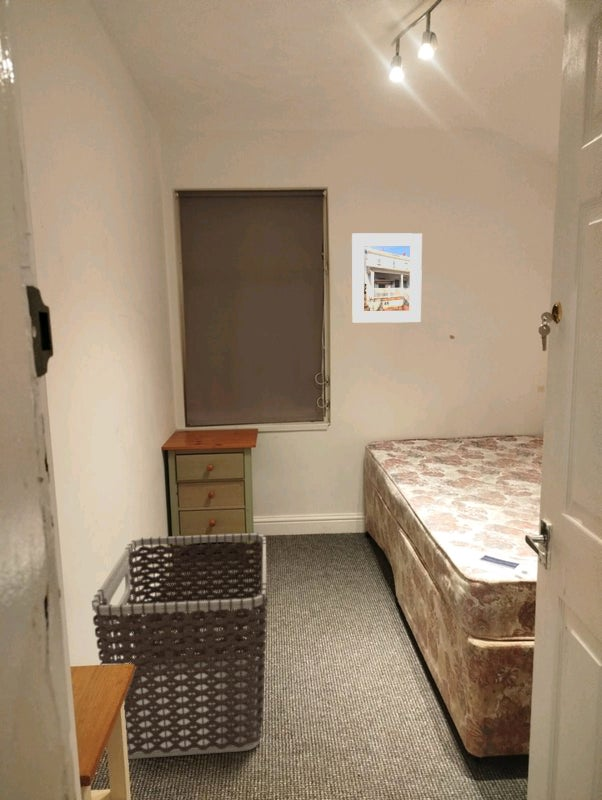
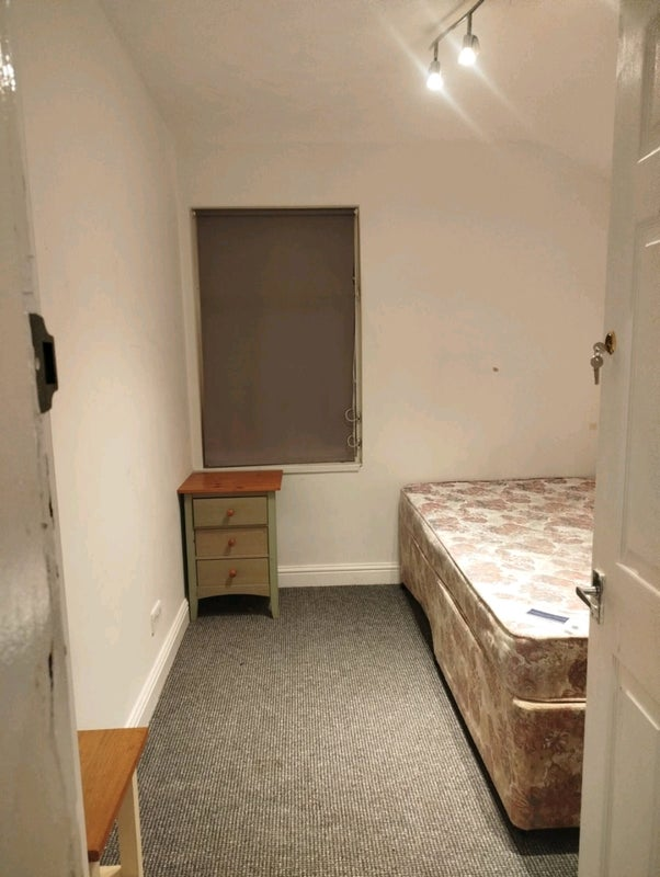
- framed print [351,232,423,324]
- clothes hamper [91,532,269,760]
